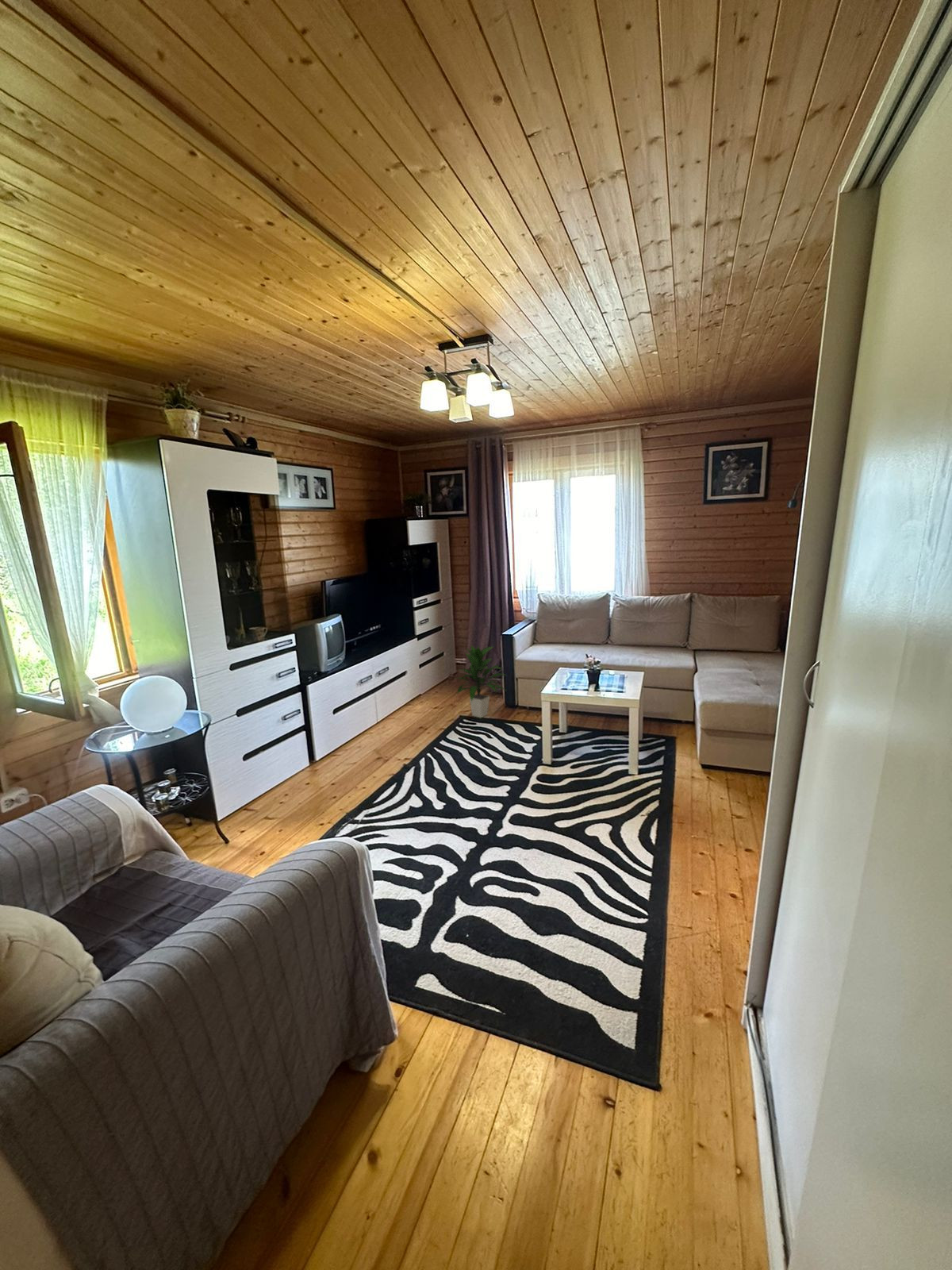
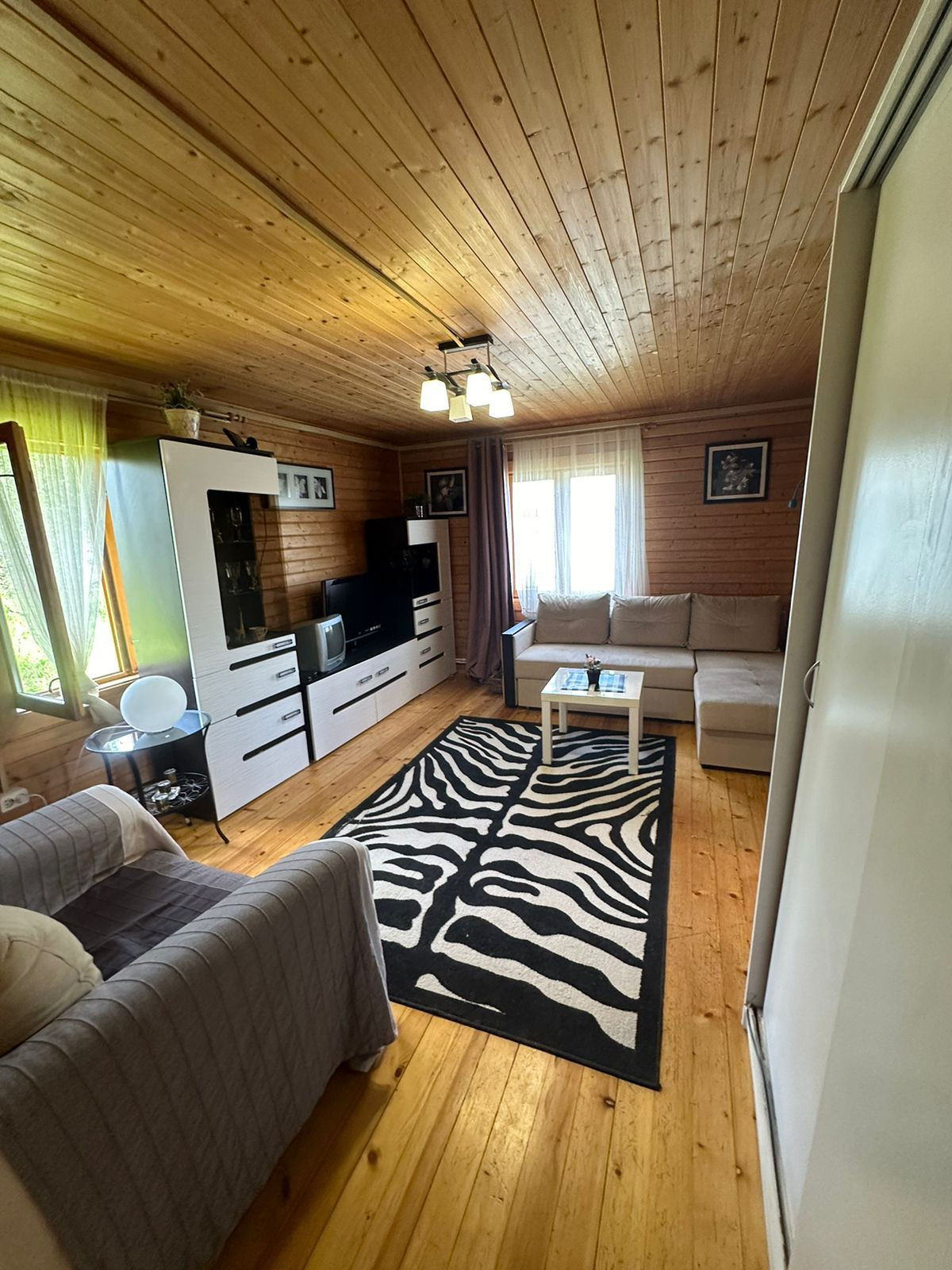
- indoor plant [455,645,508,718]
